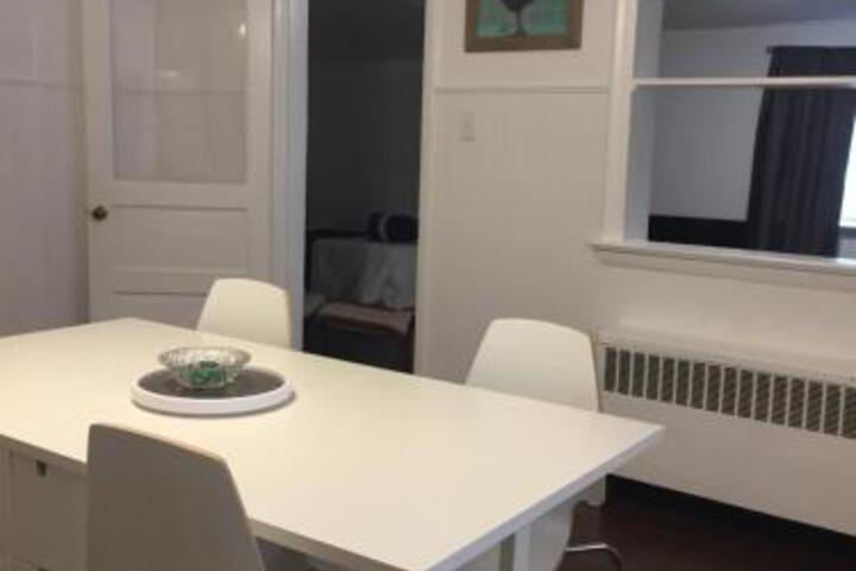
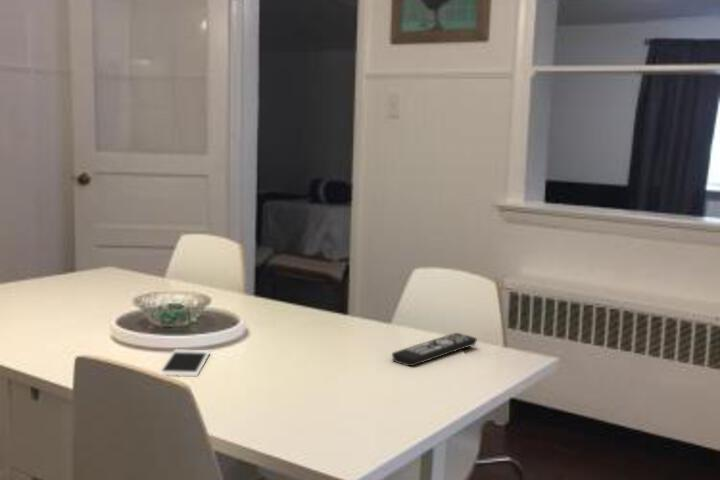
+ remote control [391,332,478,367]
+ cell phone [158,348,211,378]
